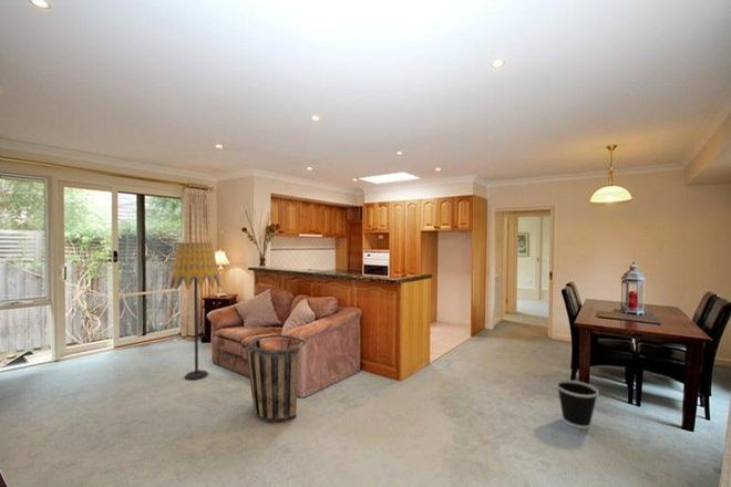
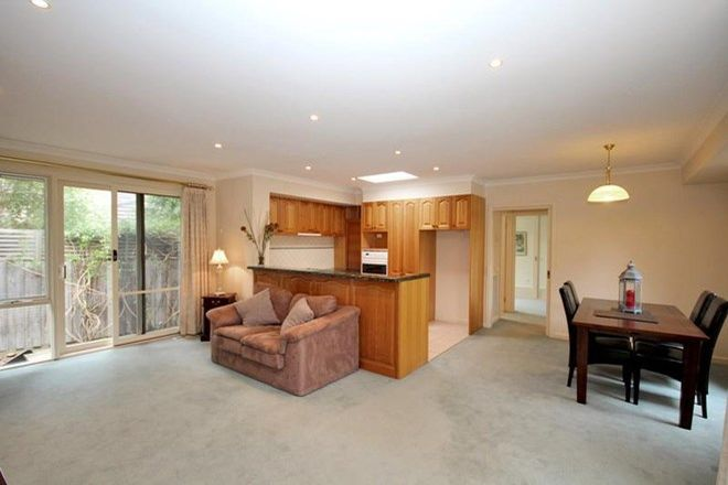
- basket [245,334,307,423]
- floor lamp [168,241,222,382]
- wastebasket [556,379,599,429]
